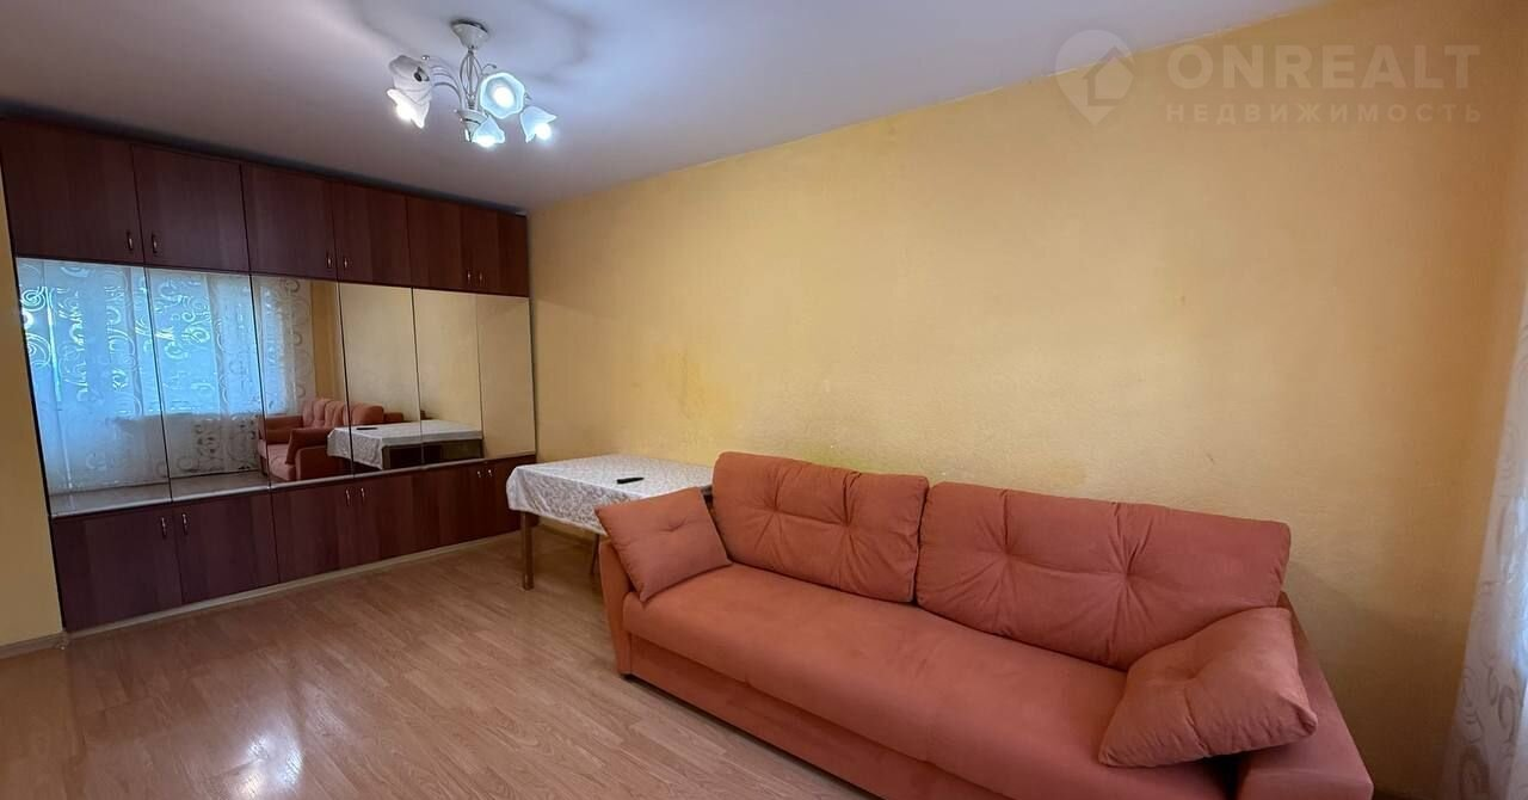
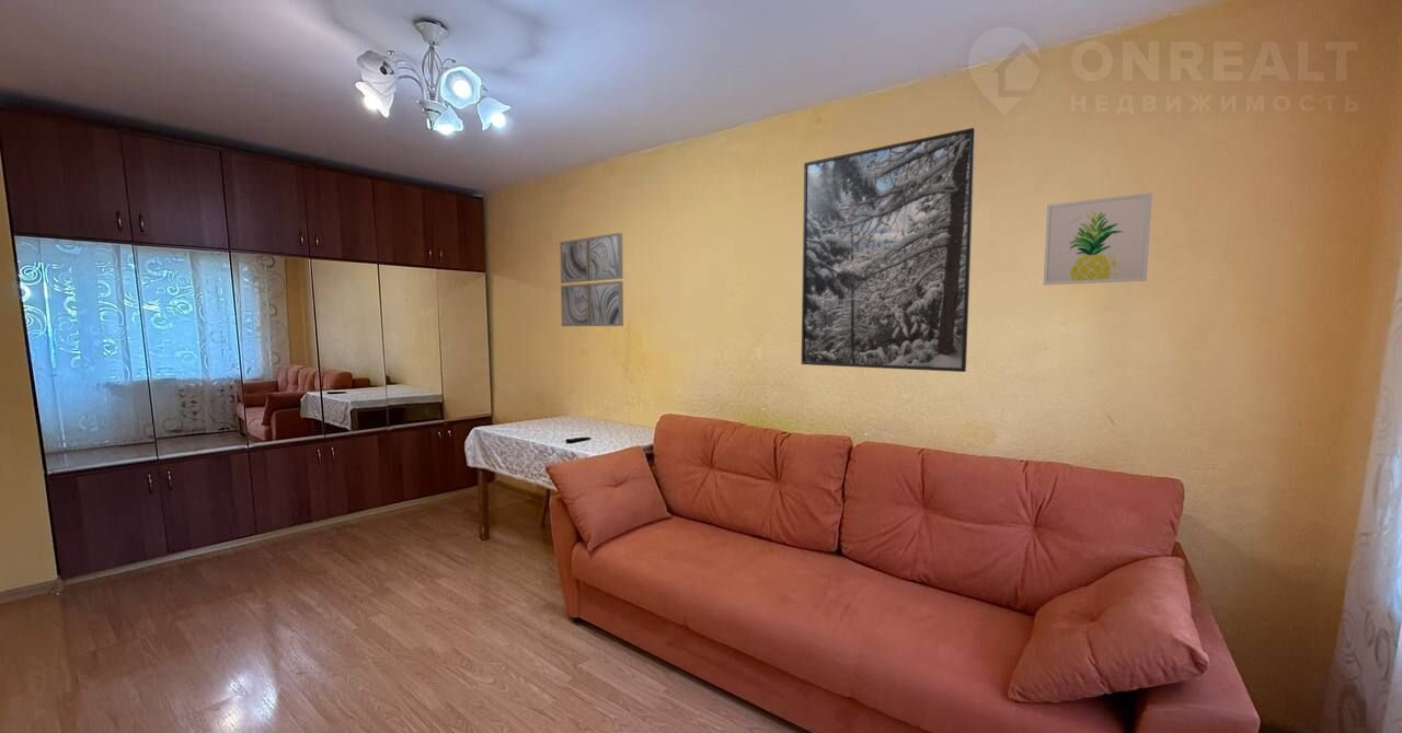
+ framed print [801,127,976,373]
+ wall art [1043,191,1153,287]
+ wall art [559,232,624,327]
